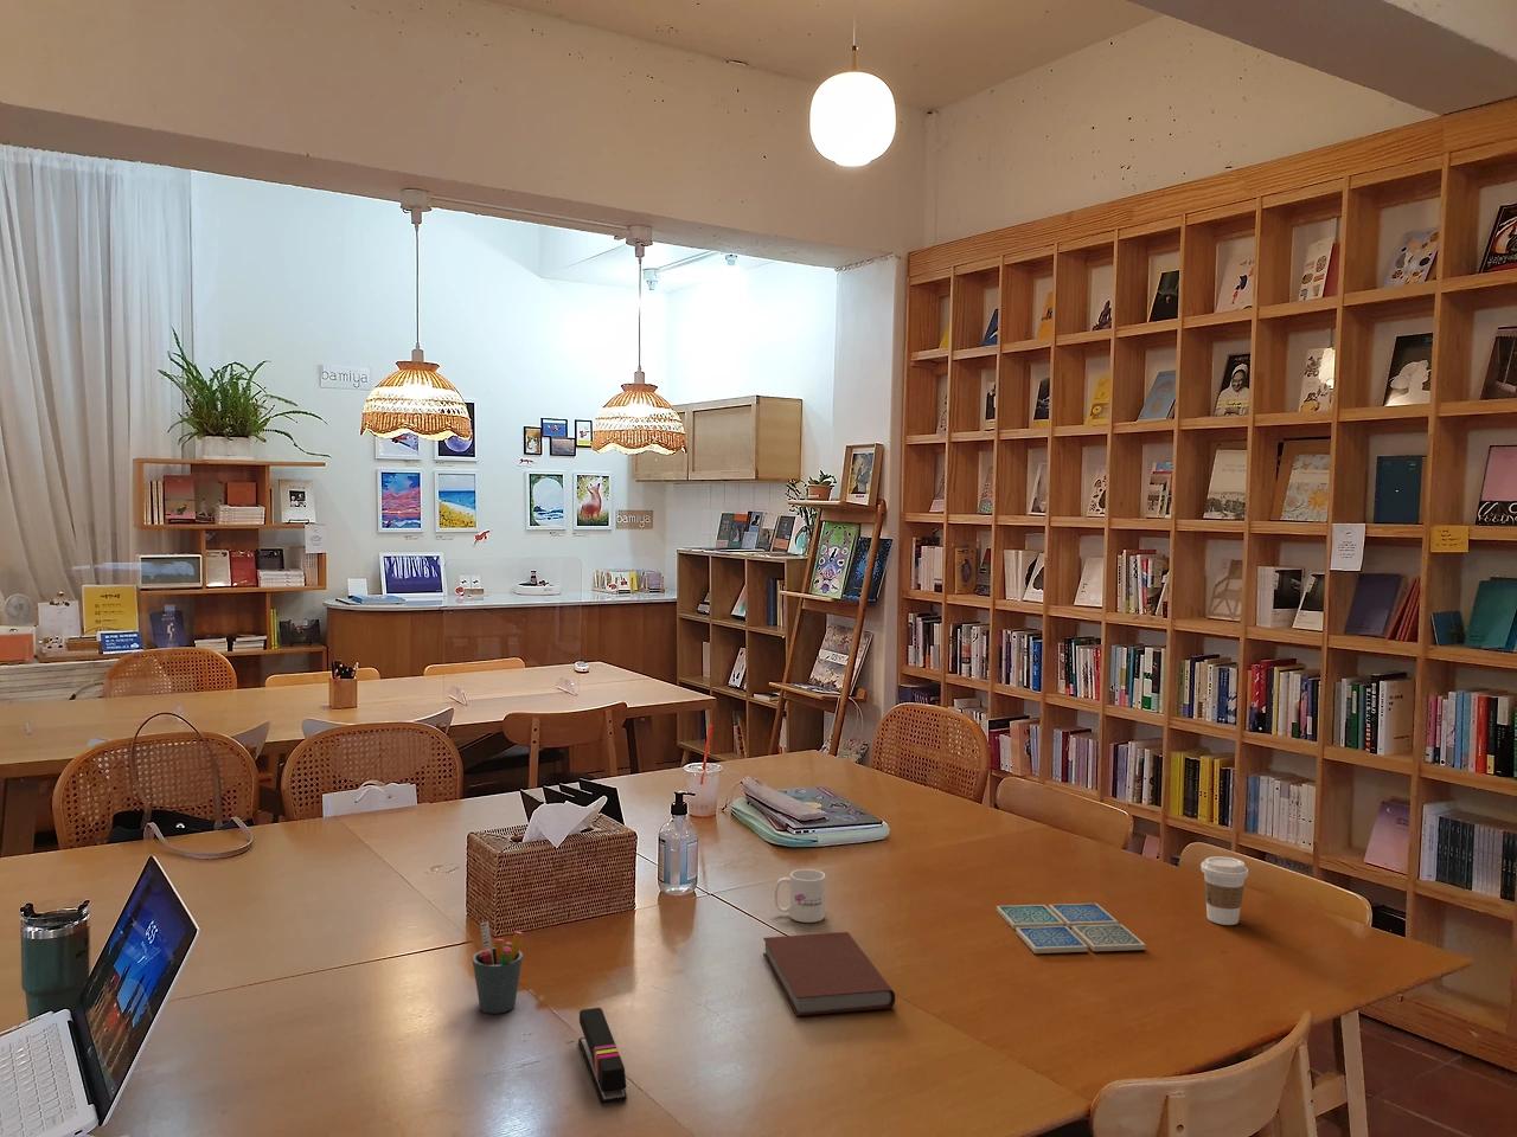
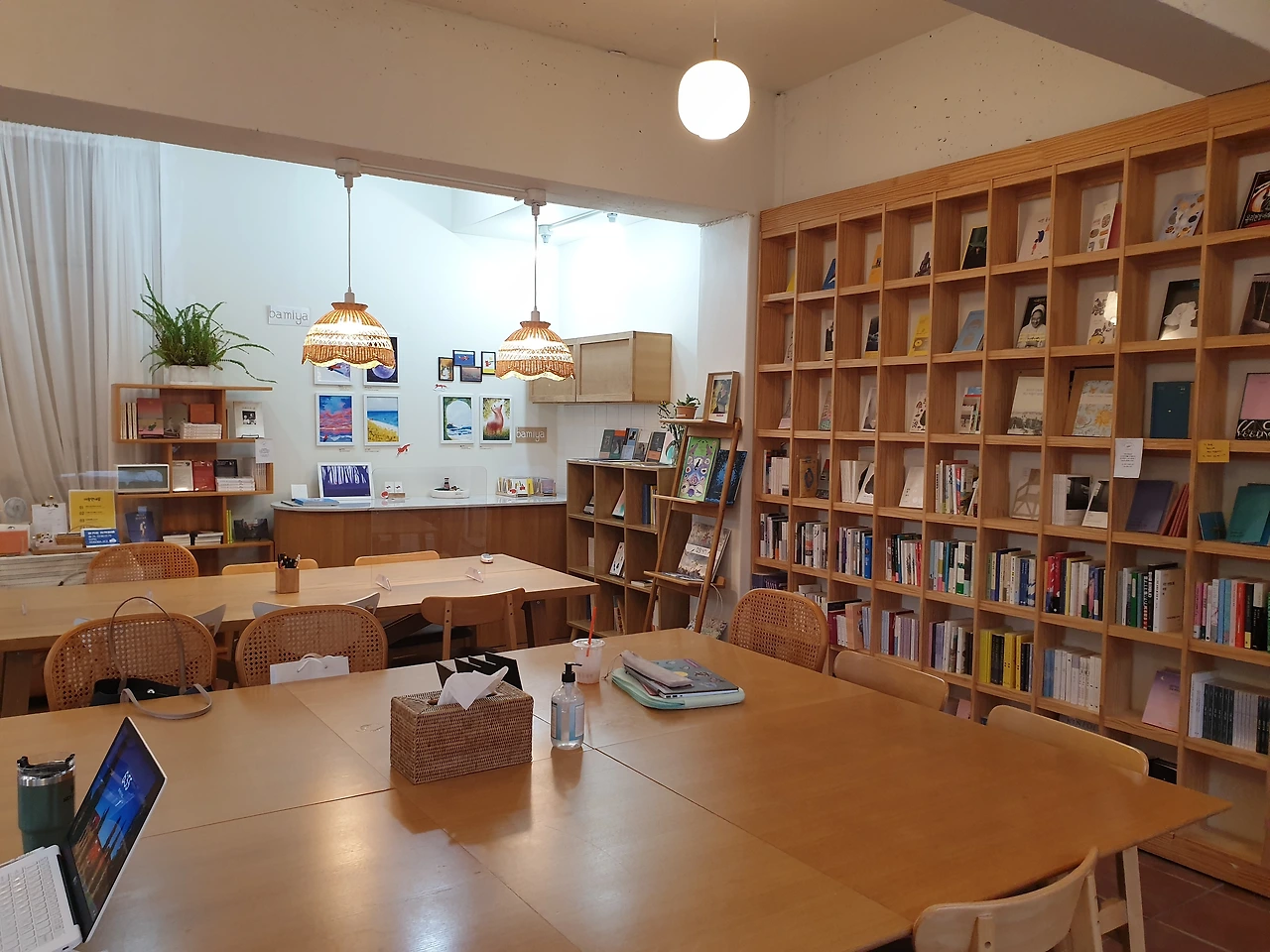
- mug [774,868,827,923]
- coffee cup [1199,855,1249,926]
- pen holder [472,921,526,1015]
- book [762,930,896,1018]
- stapler [577,1007,628,1105]
- drink coaster [995,903,1147,954]
